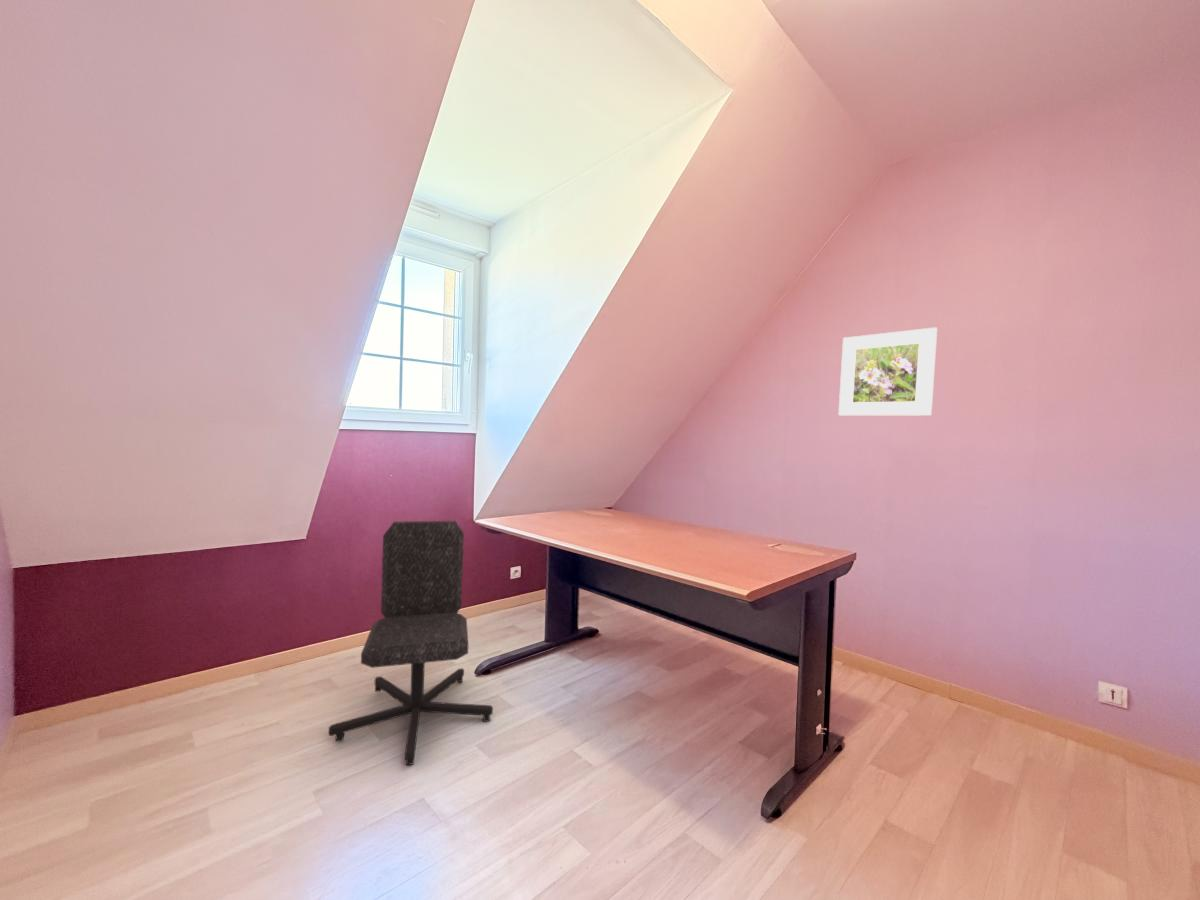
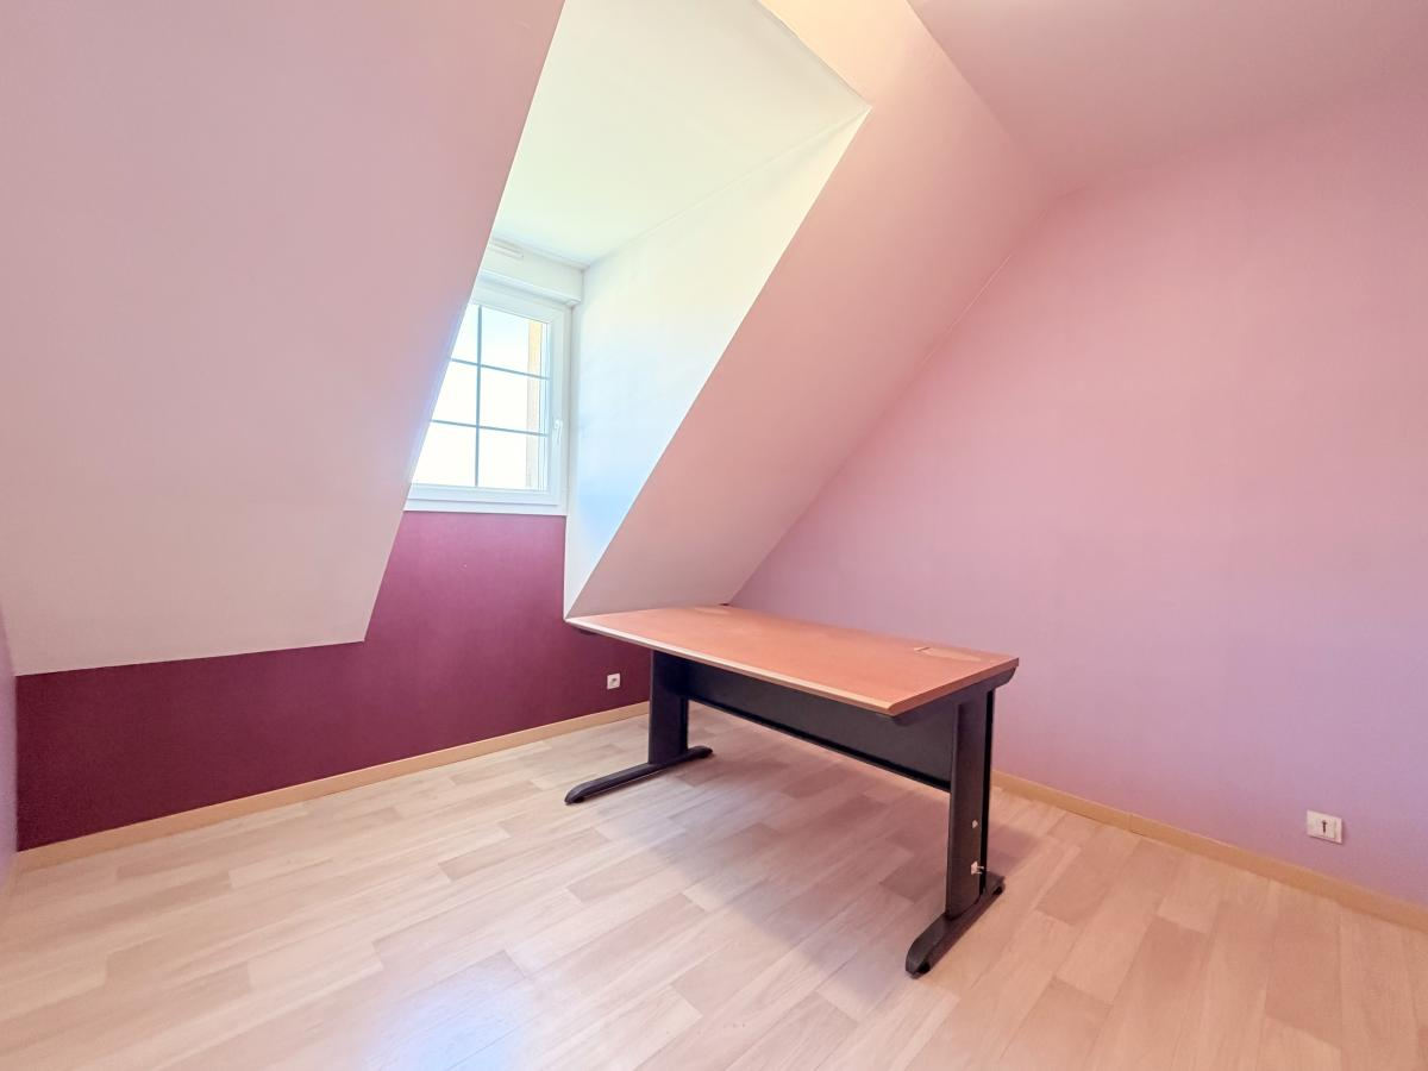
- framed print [837,326,938,417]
- chair [328,520,494,766]
